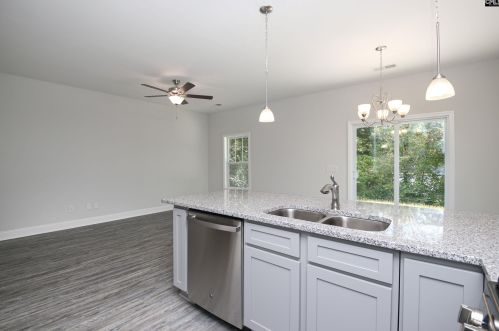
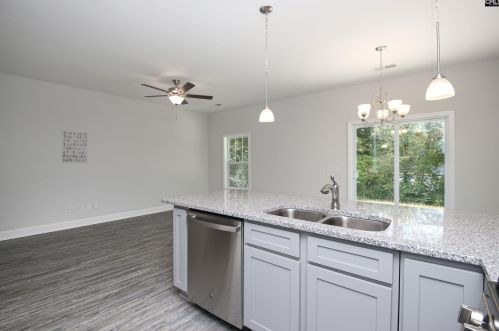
+ wall art [61,129,89,164]
